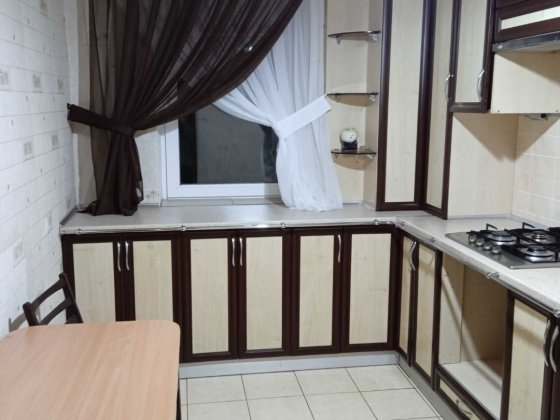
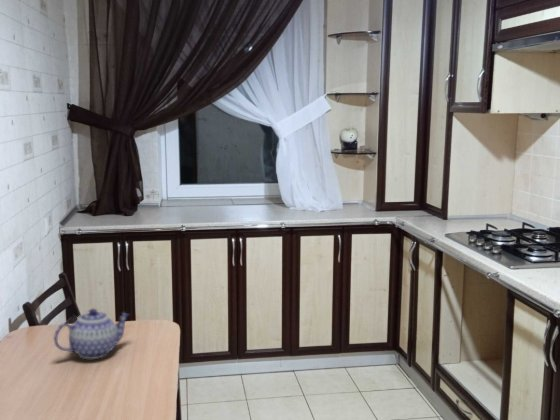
+ teapot [53,308,131,360]
